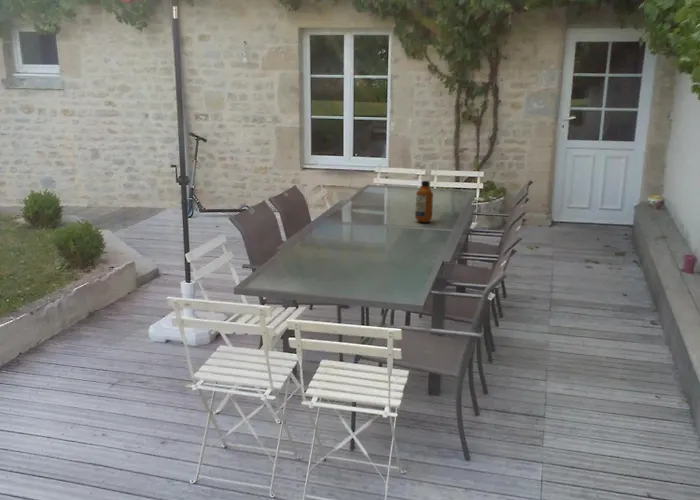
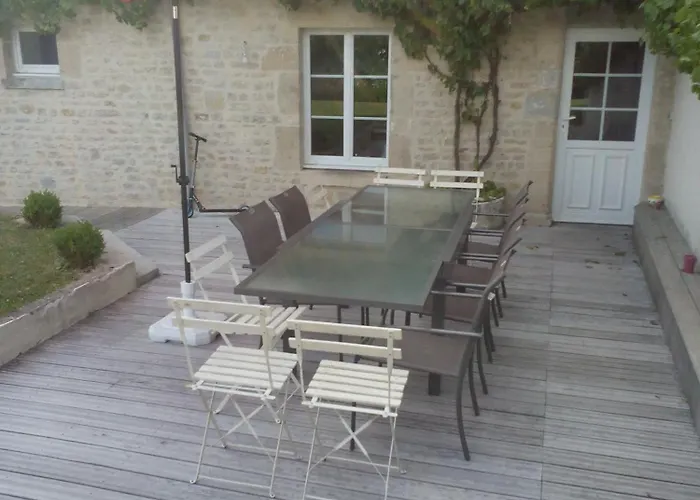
- bottle [414,180,434,223]
